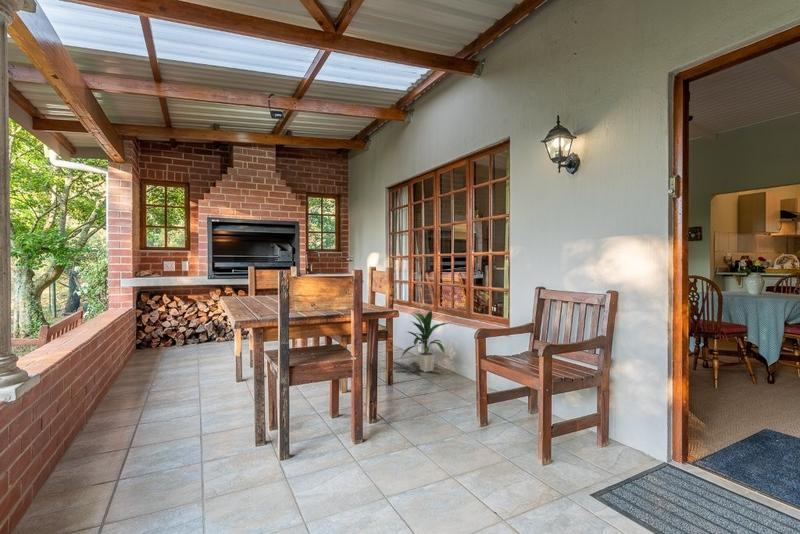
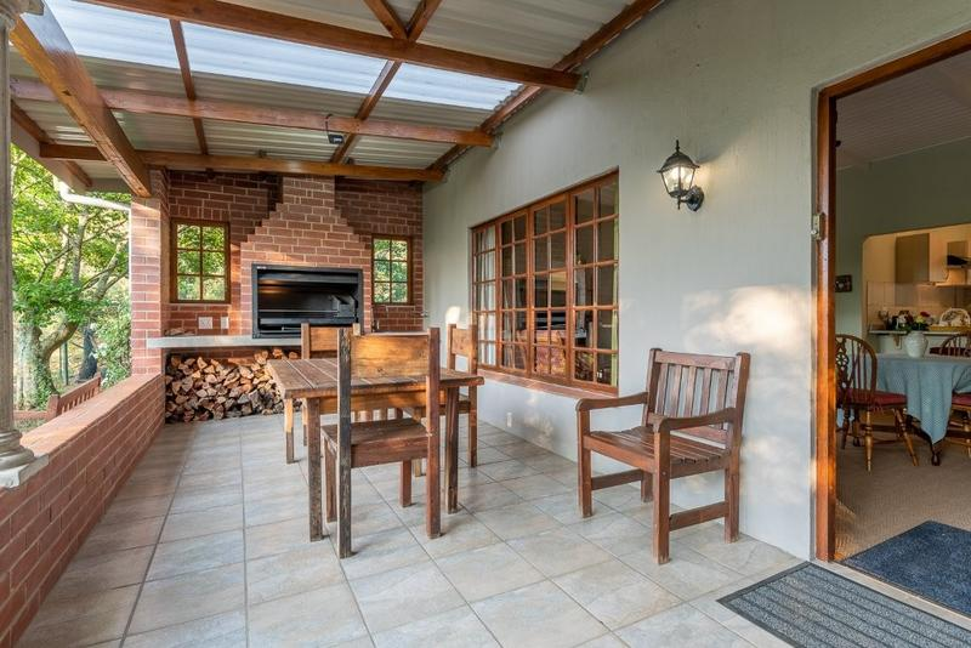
- indoor plant [400,309,452,373]
